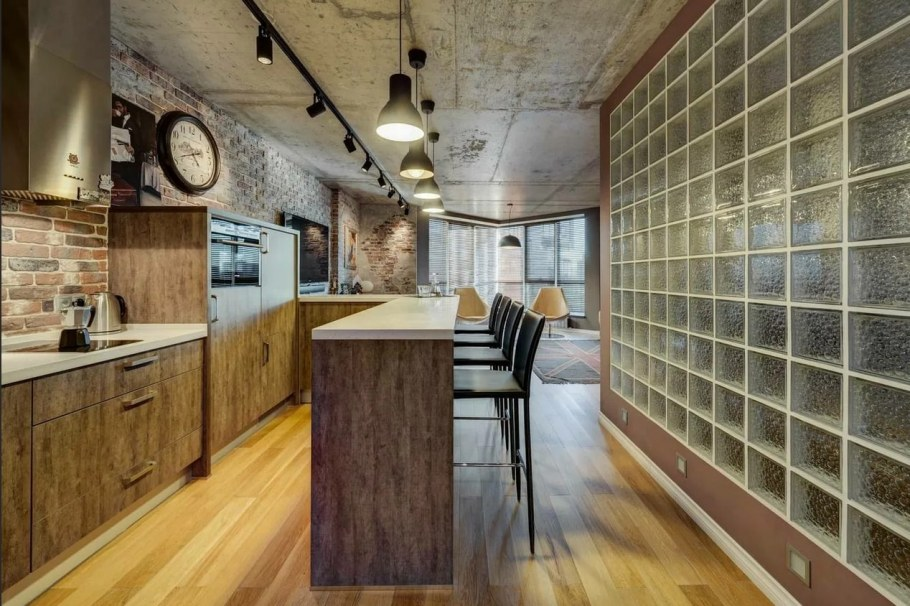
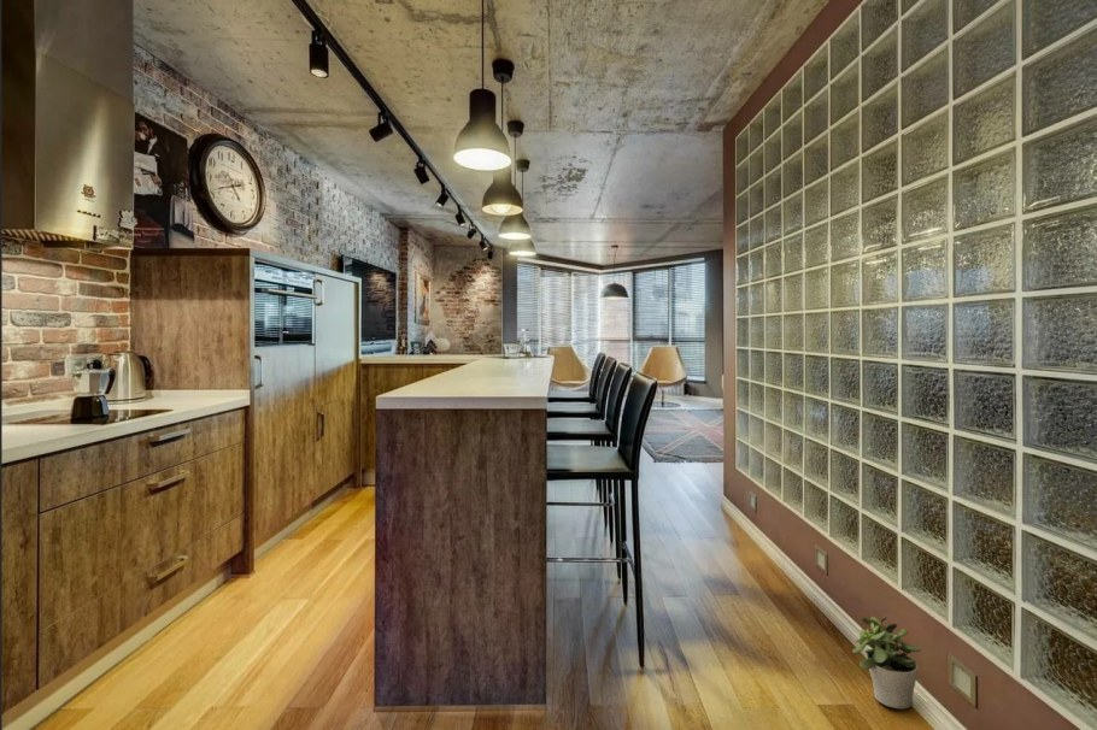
+ potted plant [851,614,922,711]
